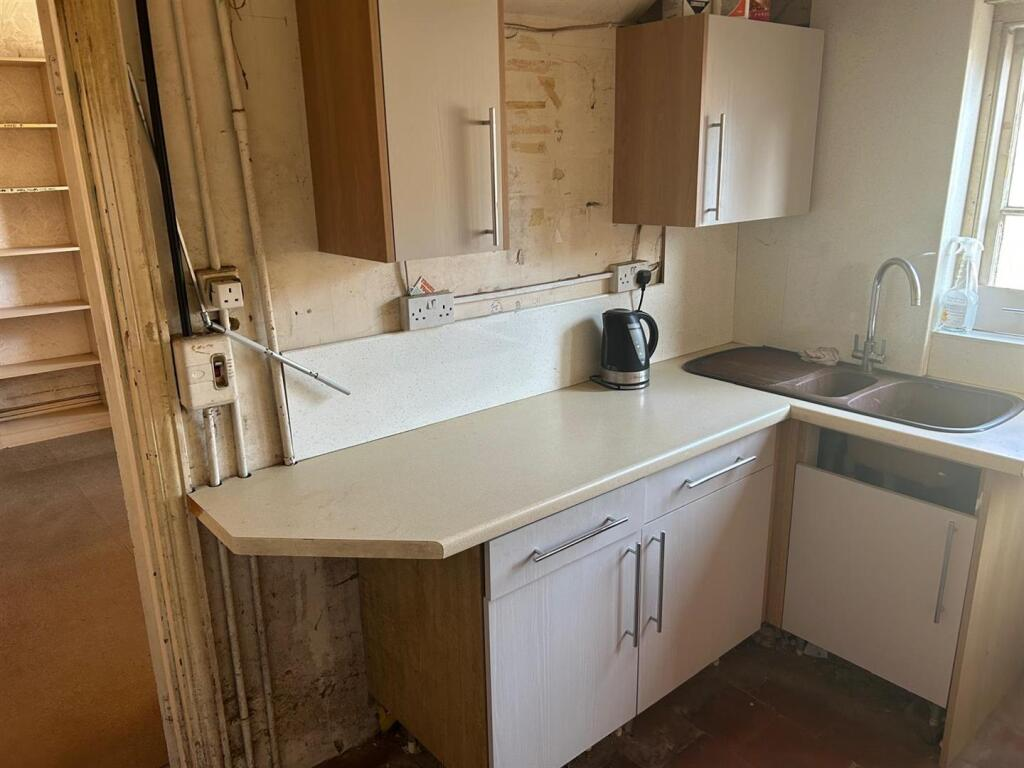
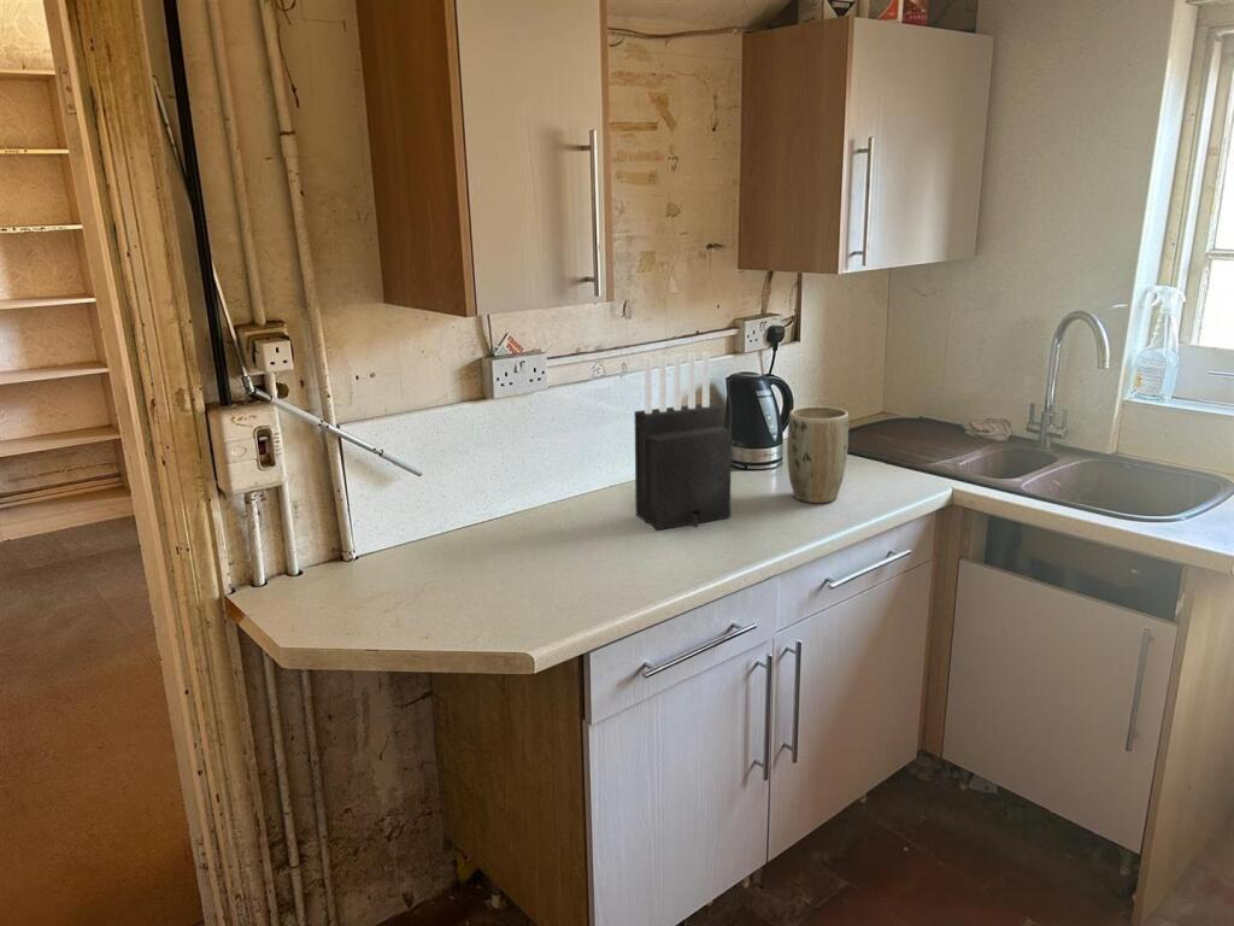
+ knife block [634,351,733,531]
+ plant pot [786,405,850,504]
